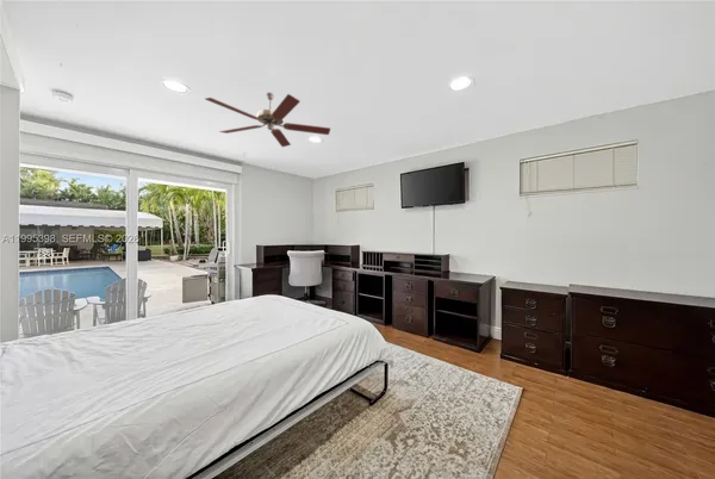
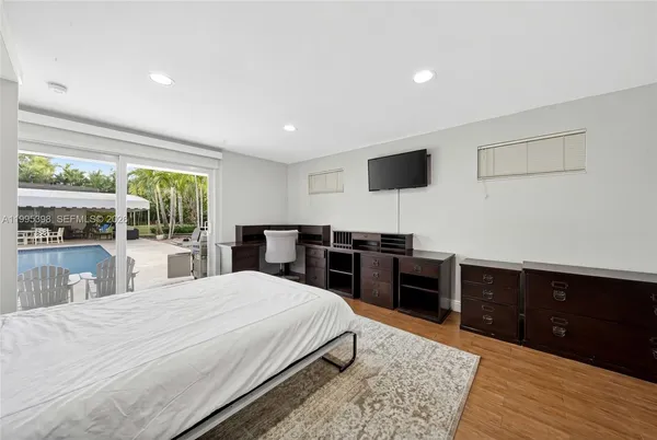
- ceiling fan [204,92,331,148]
